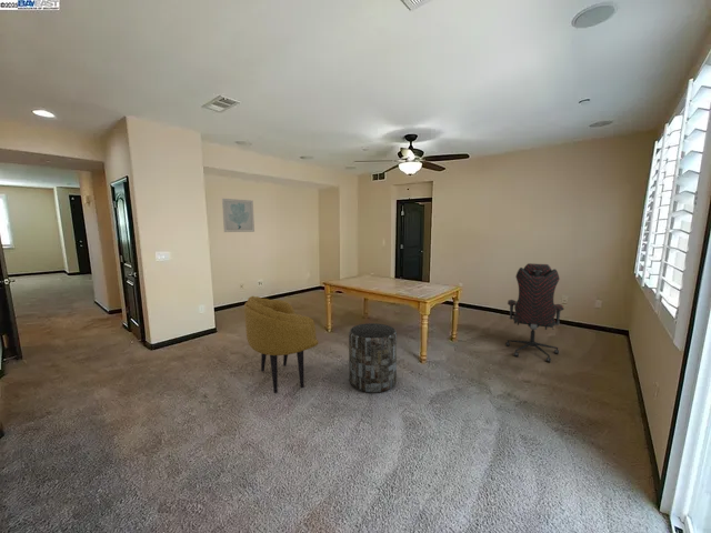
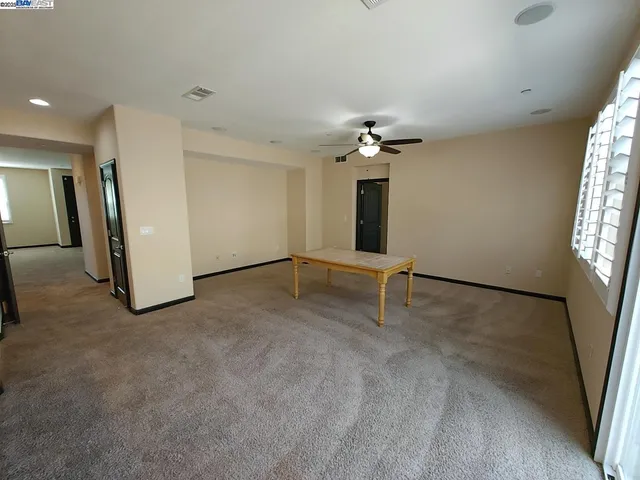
- wall art [221,198,256,233]
- armchair [243,295,320,394]
- office chair [504,262,565,363]
- side table [348,322,398,393]
